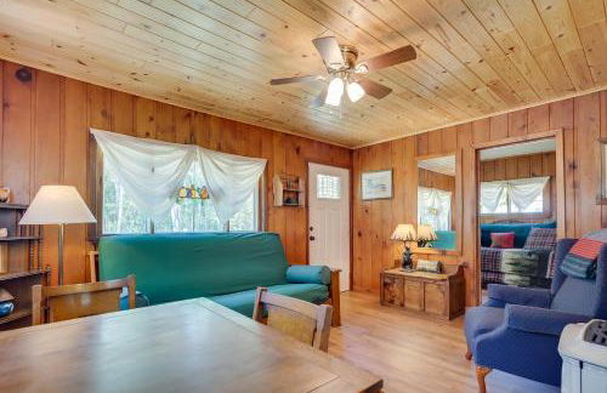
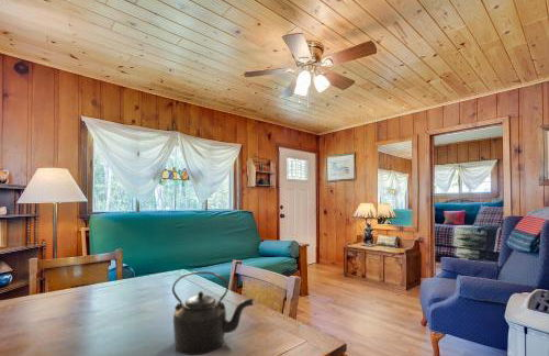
+ kettle [171,270,255,356]
